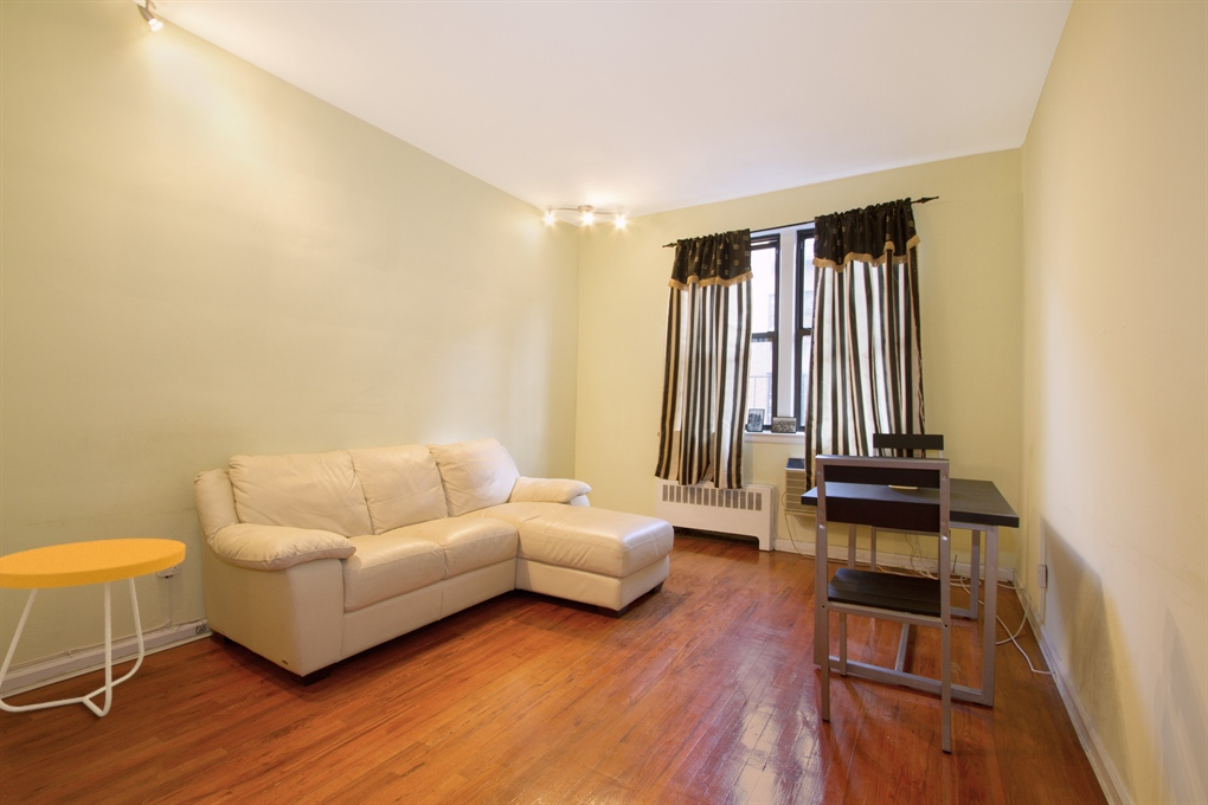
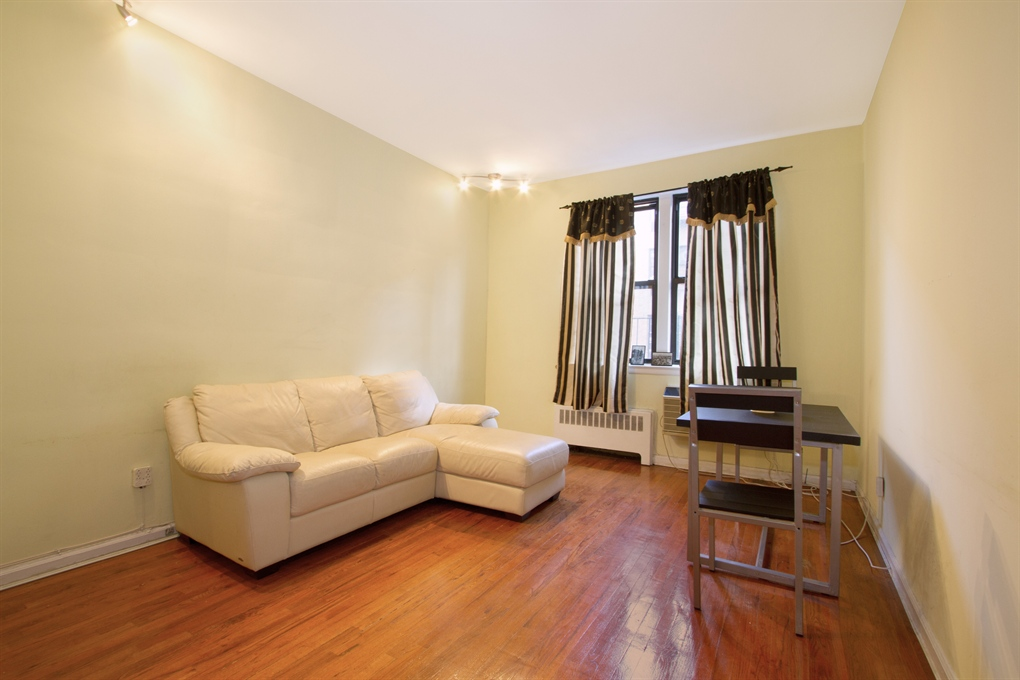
- side table [0,537,187,717]
